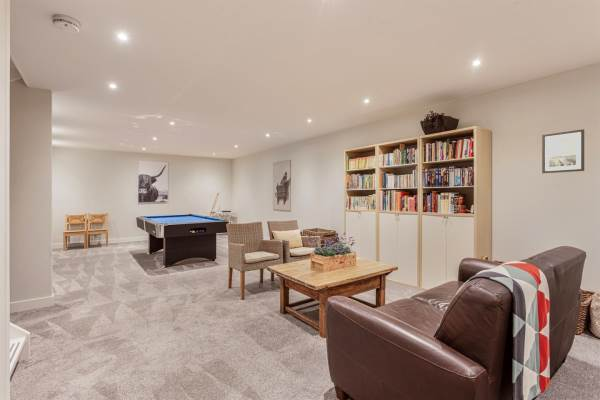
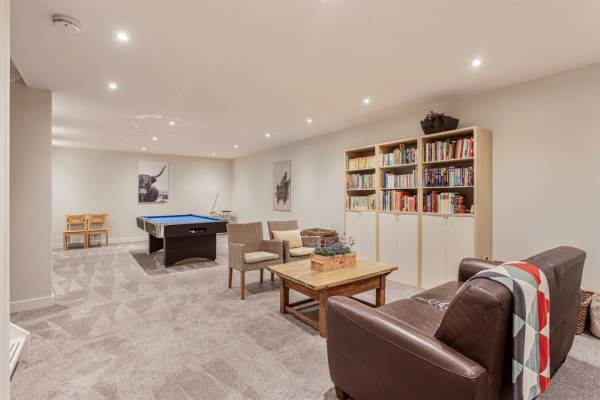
- wall art [541,128,585,174]
